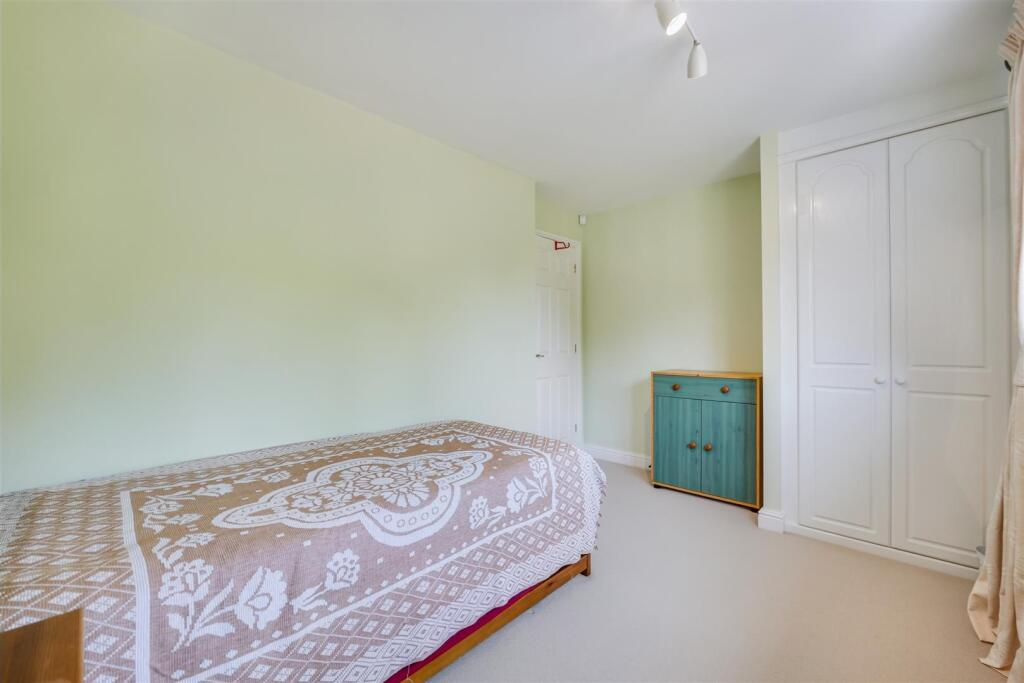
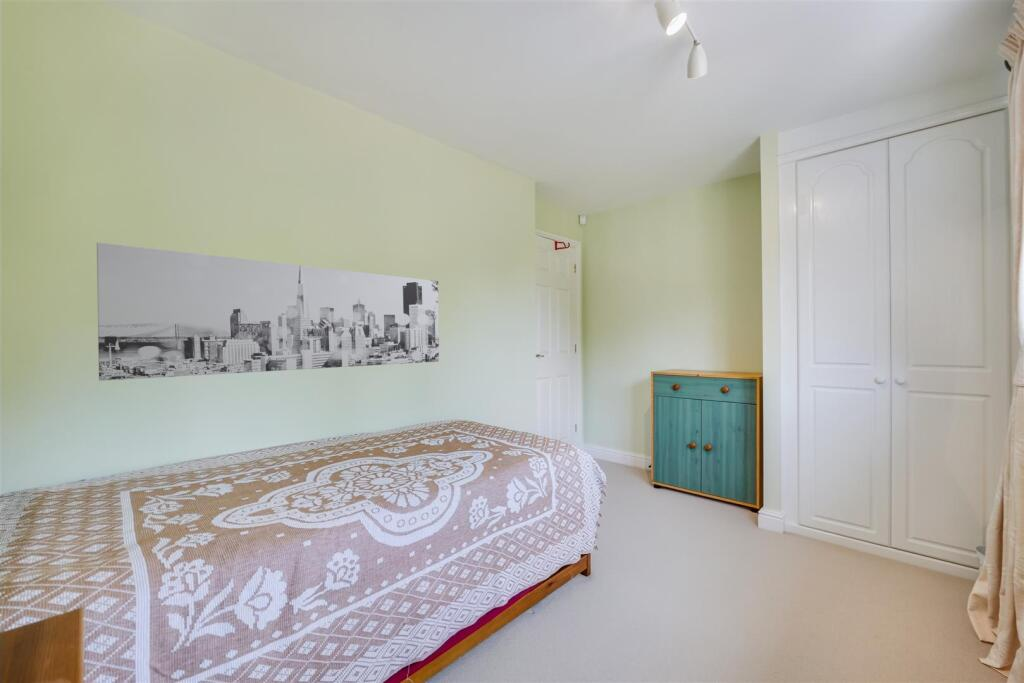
+ wall art [96,241,440,382]
